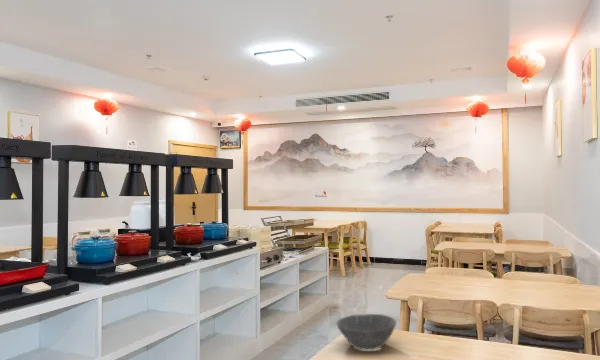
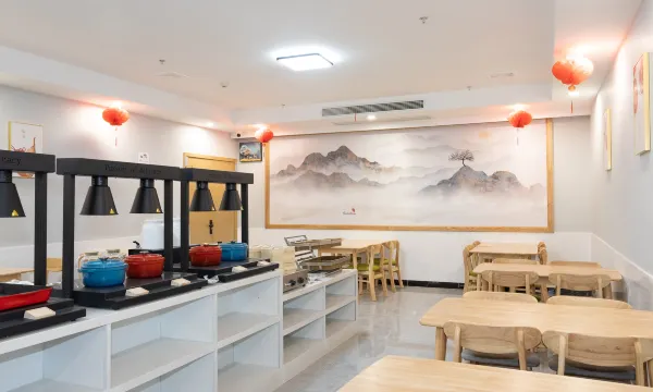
- bowl [335,313,398,351]
